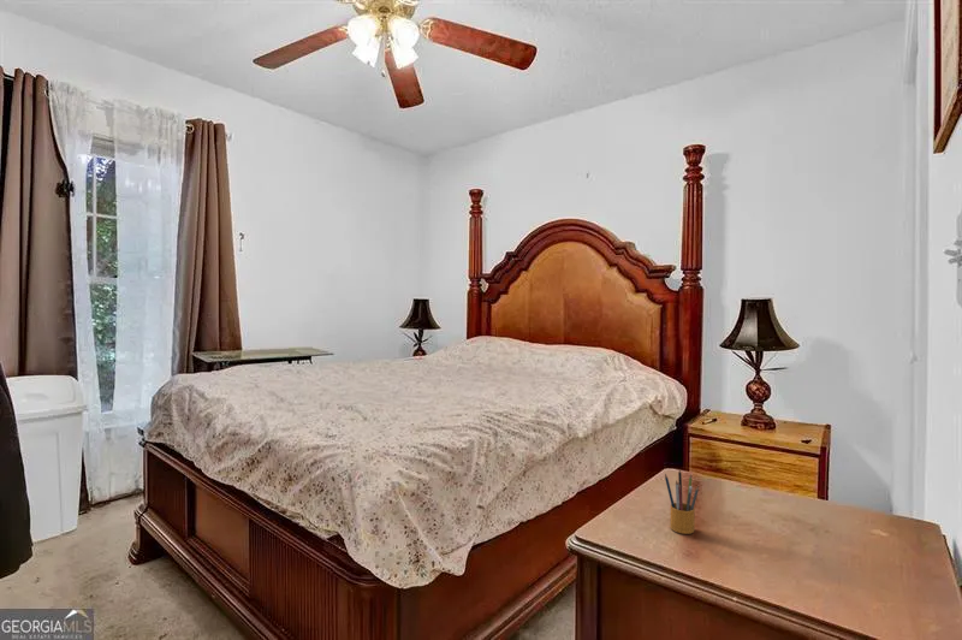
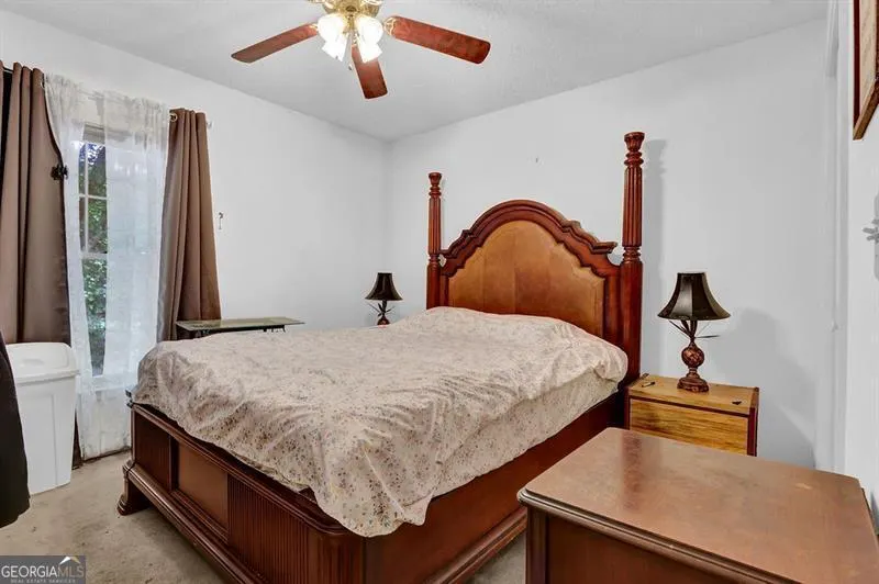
- pencil box [664,468,700,535]
